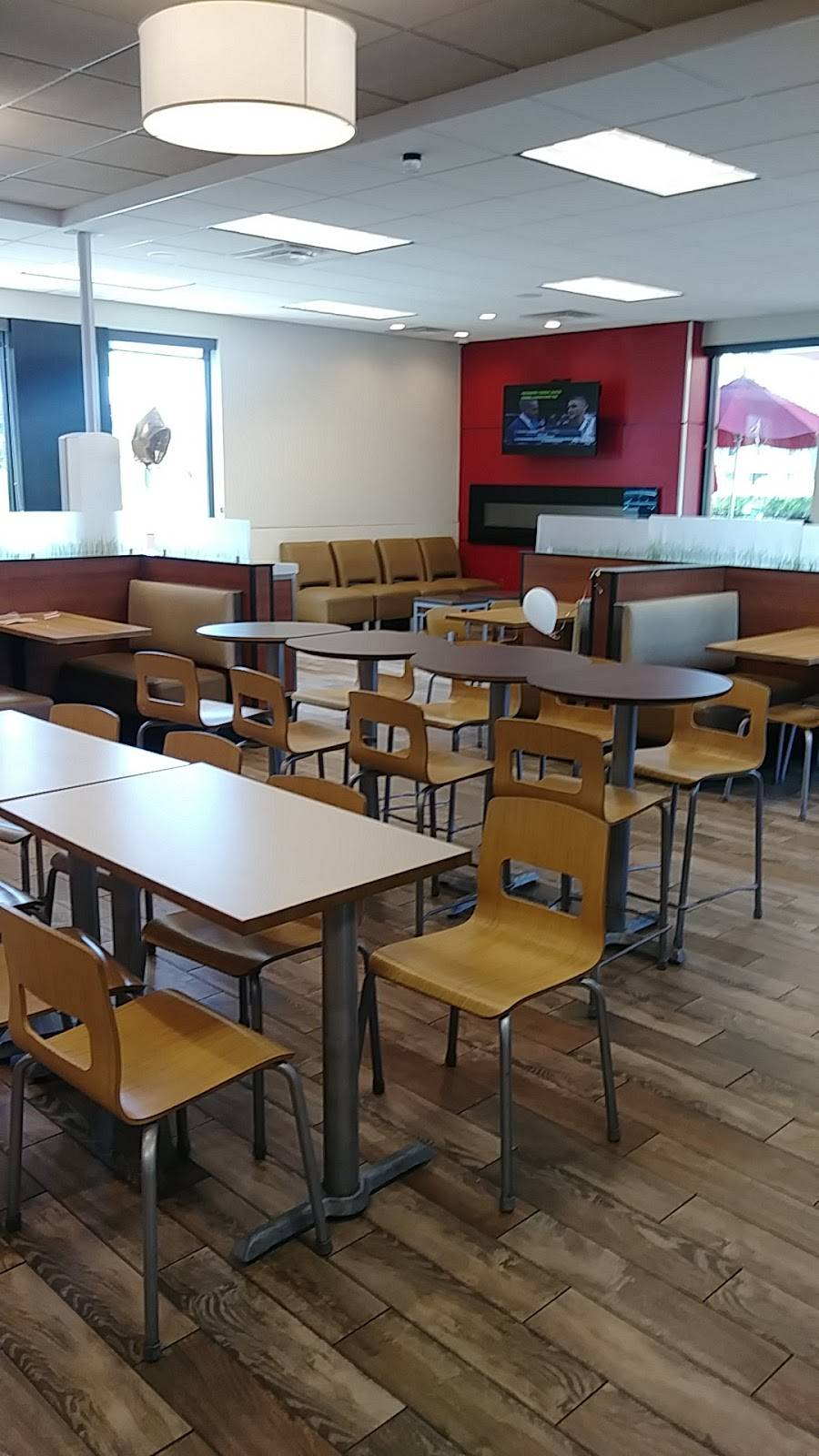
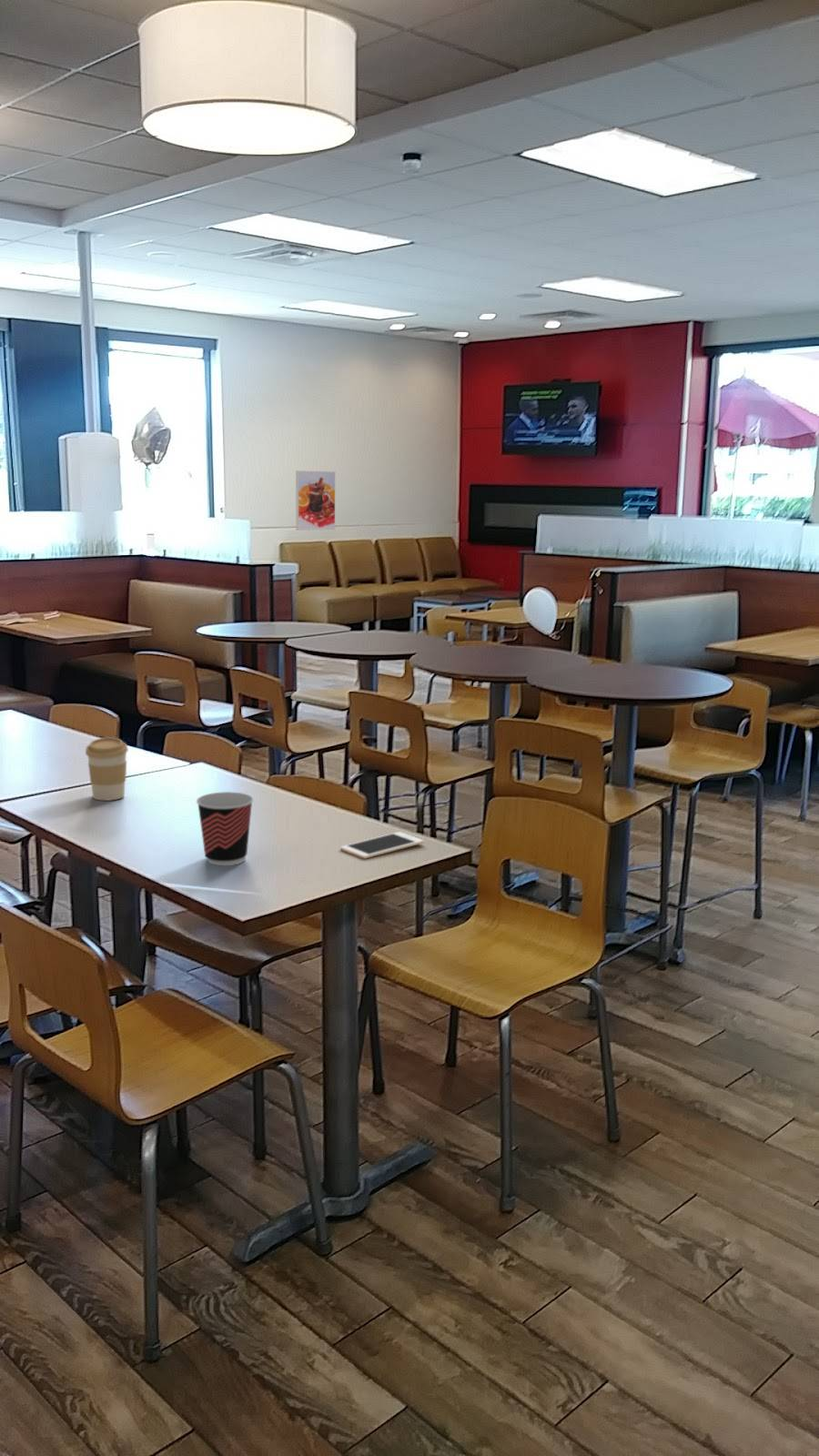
+ coffee cup [85,737,129,802]
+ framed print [295,470,336,531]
+ cell phone [339,831,425,860]
+ cup [196,791,254,866]
